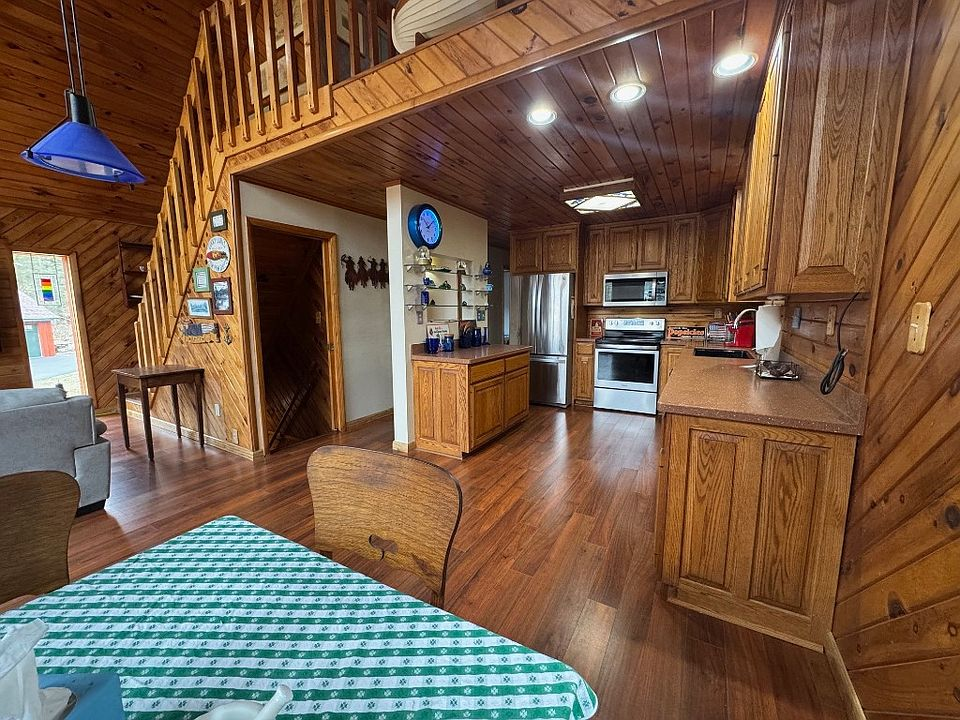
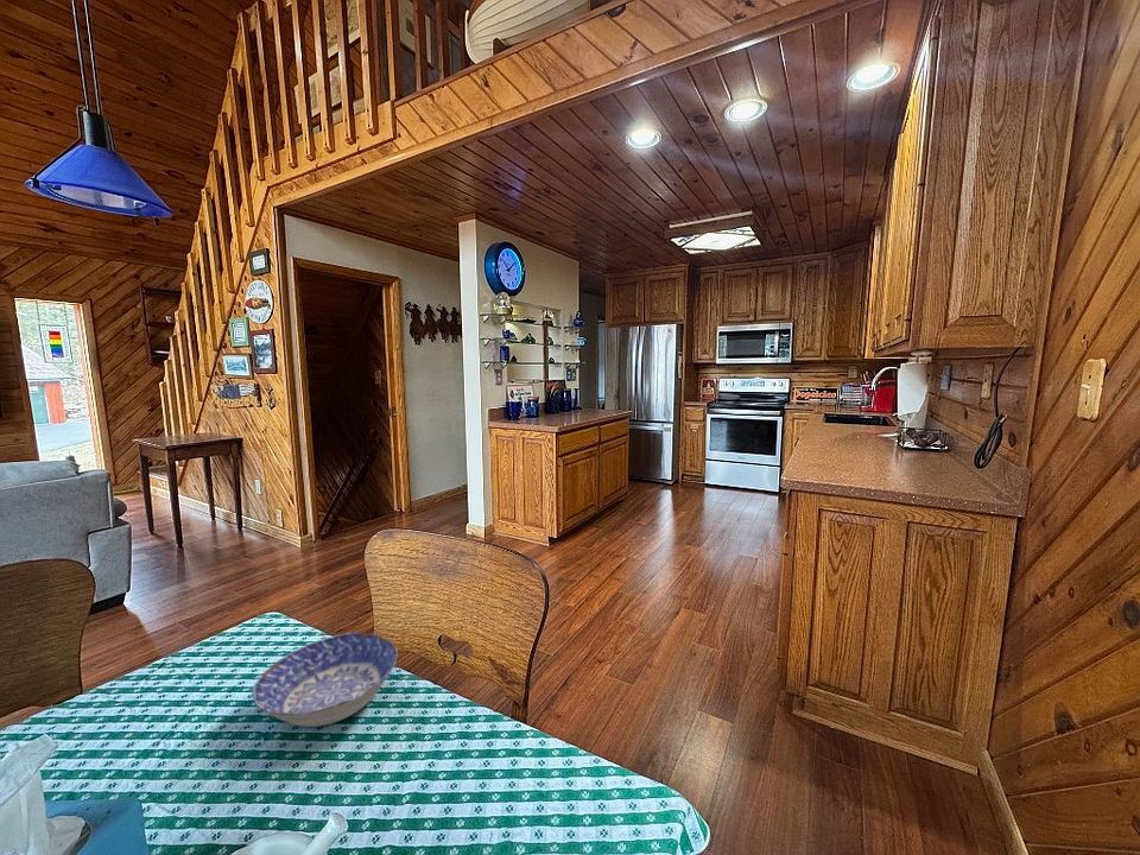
+ bowl [251,632,399,728]
